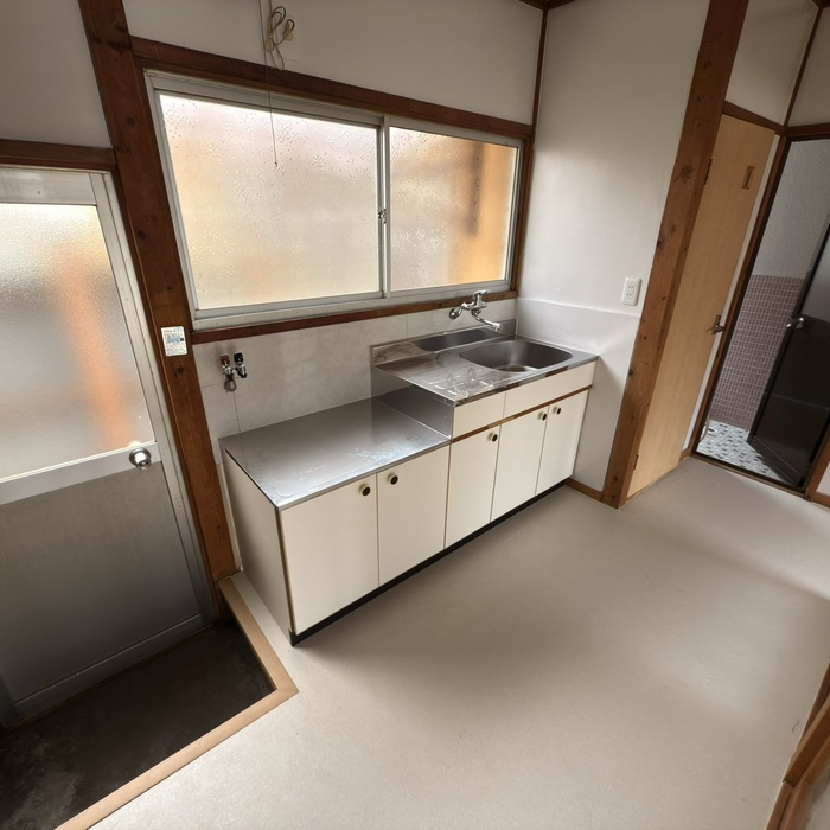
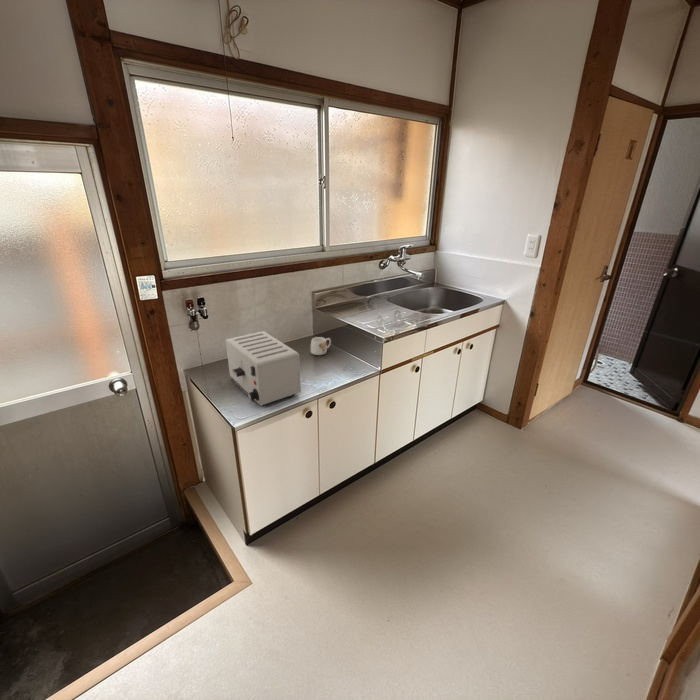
+ toaster [225,330,302,407]
+ mug [310,336,332,356]
